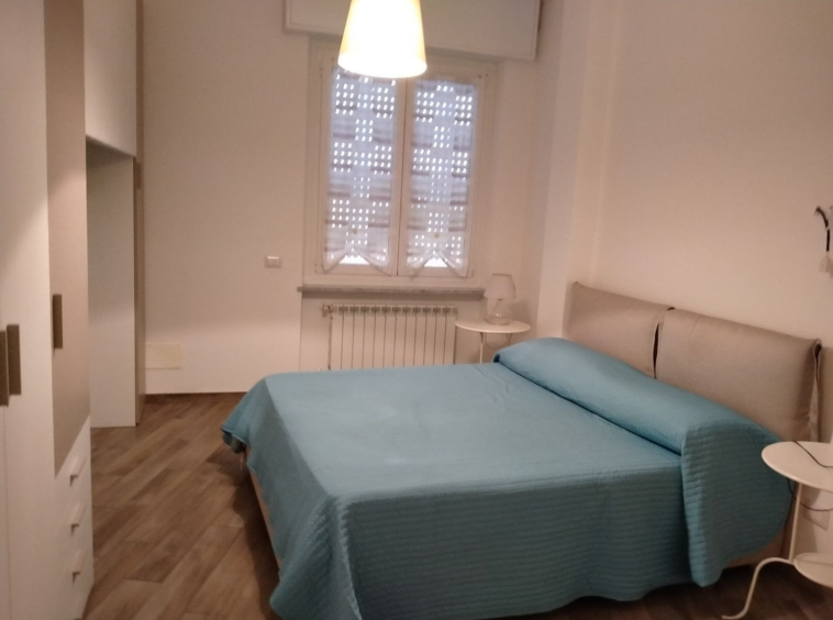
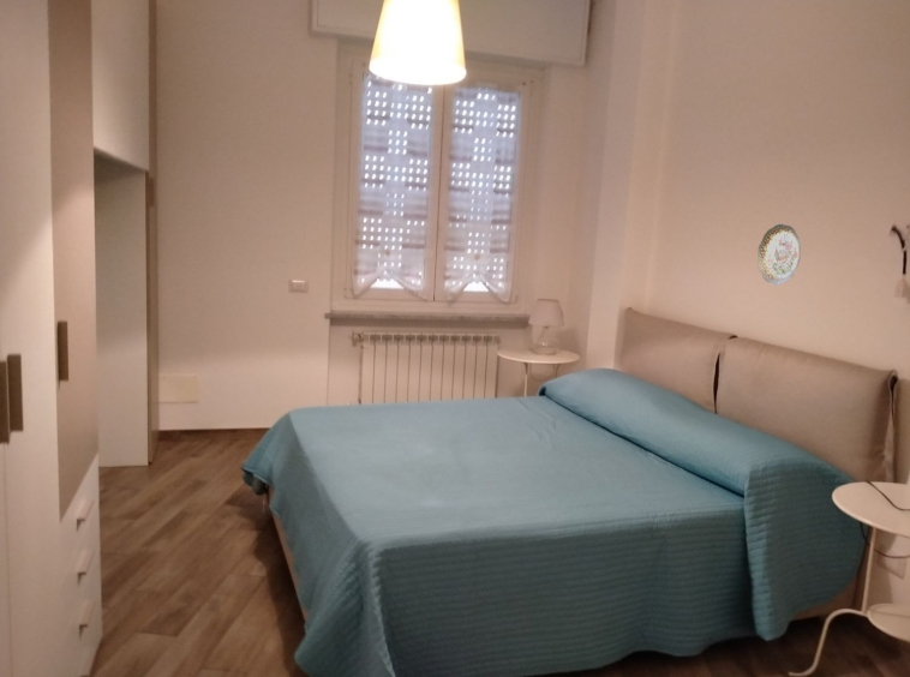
+ decorative plate [756,222,802,286]
